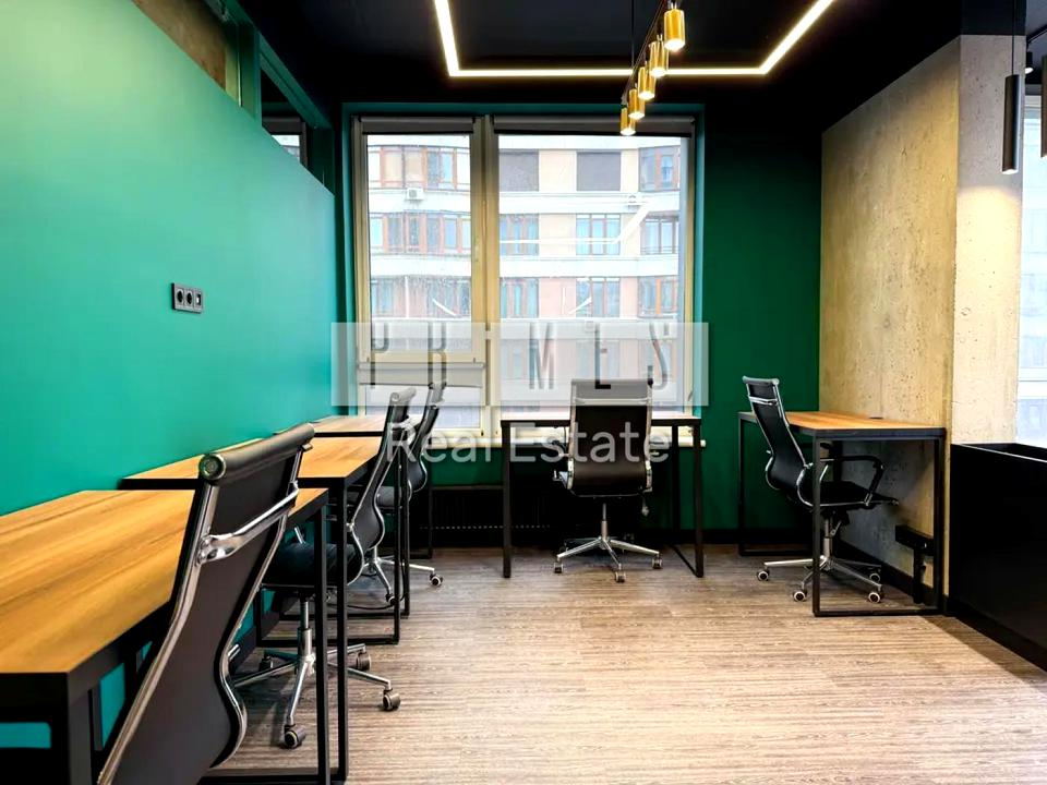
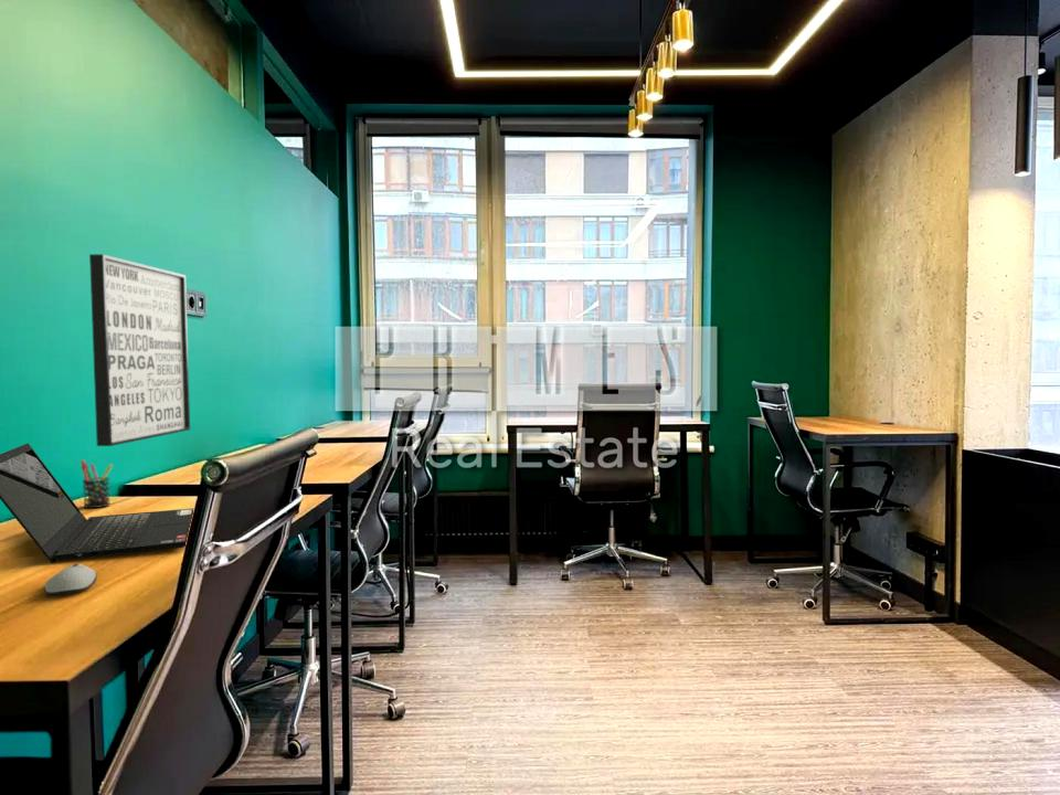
+ pen holder [80,459,114,509]
+ wall art [88,253,191,447]
+ computer mouse [43,563,98,596]
+ laptop computer [0,443,195,564]
